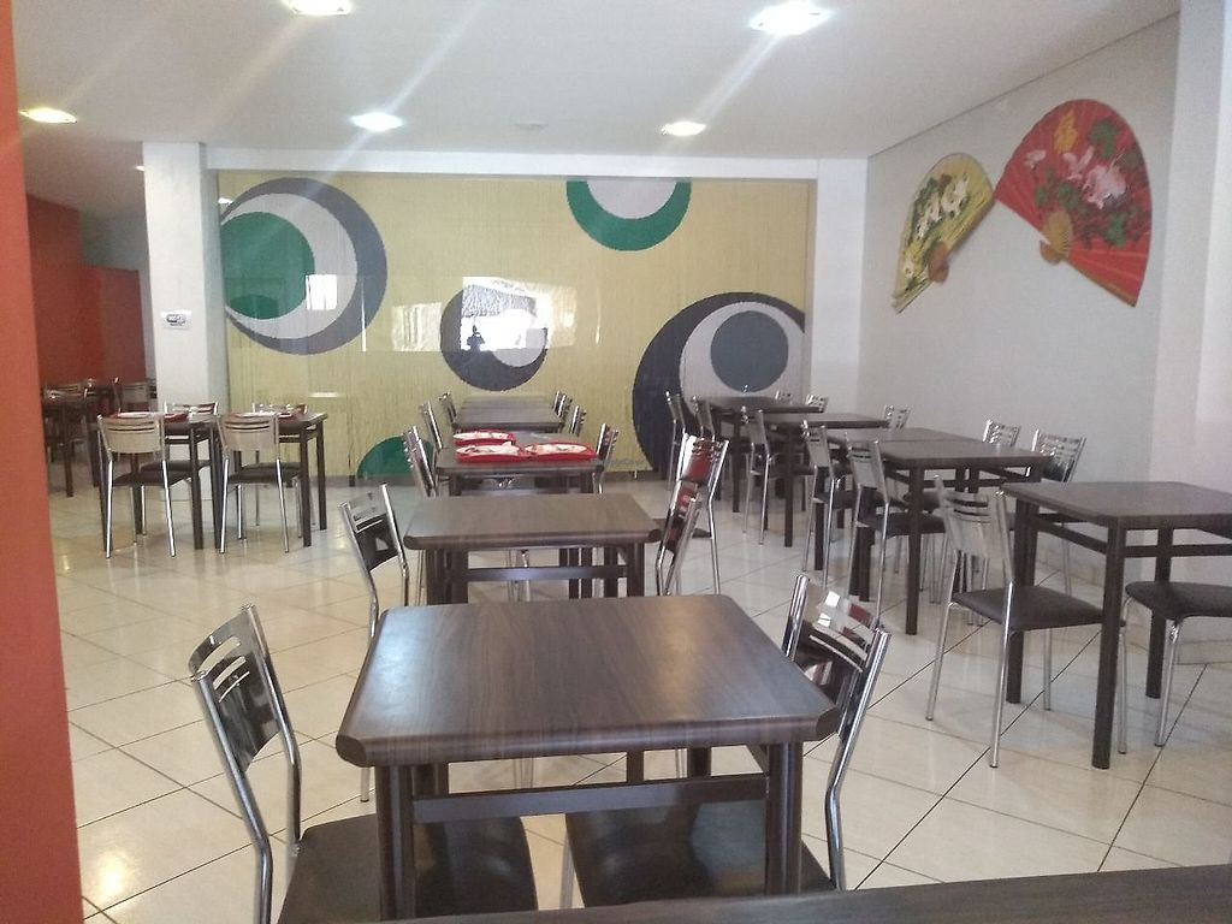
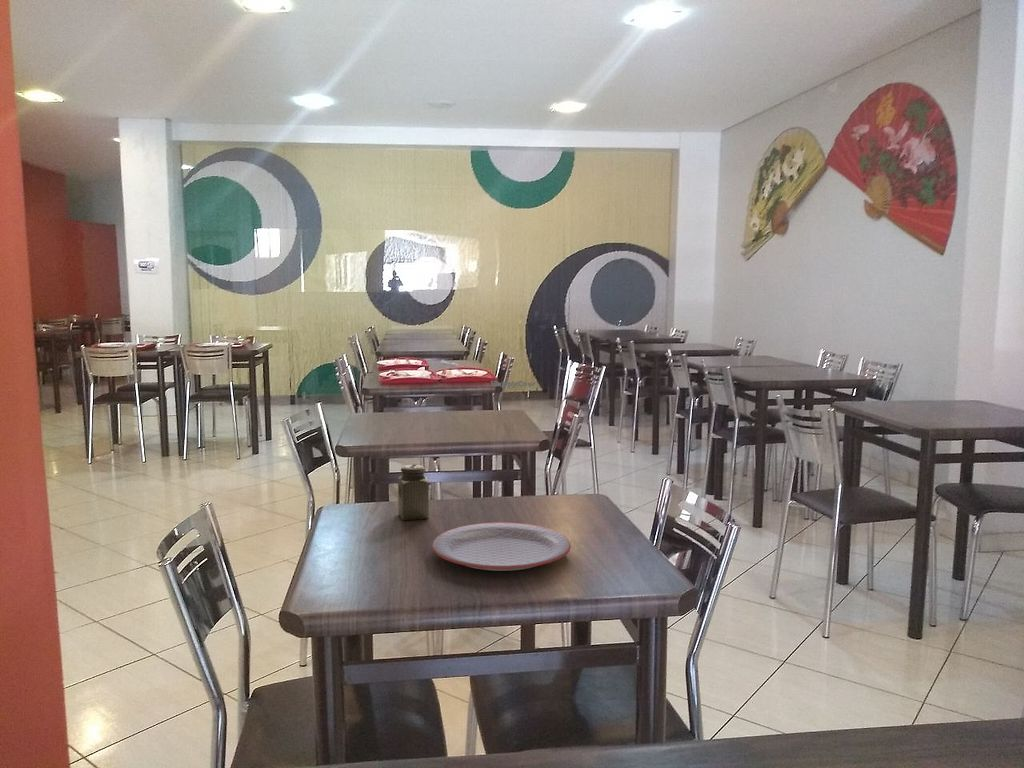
+ plate [431,522,572,572]
+ salt shaker [397,464,430,521]
